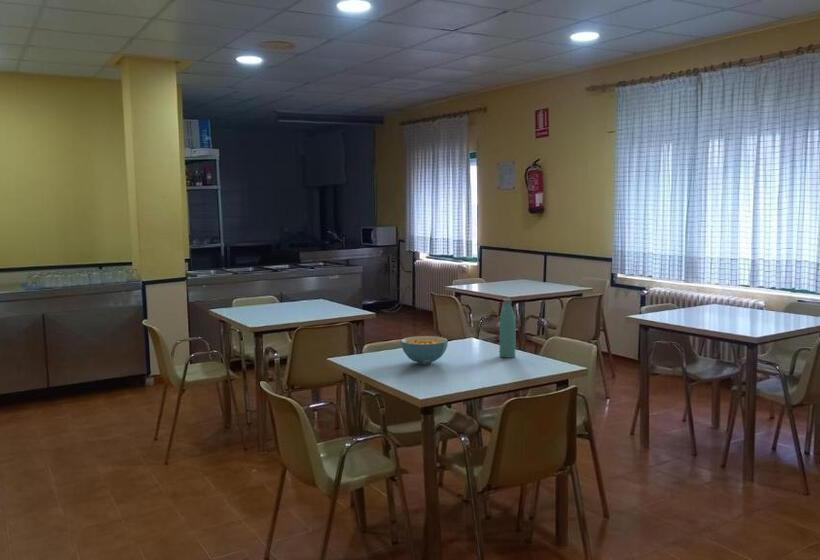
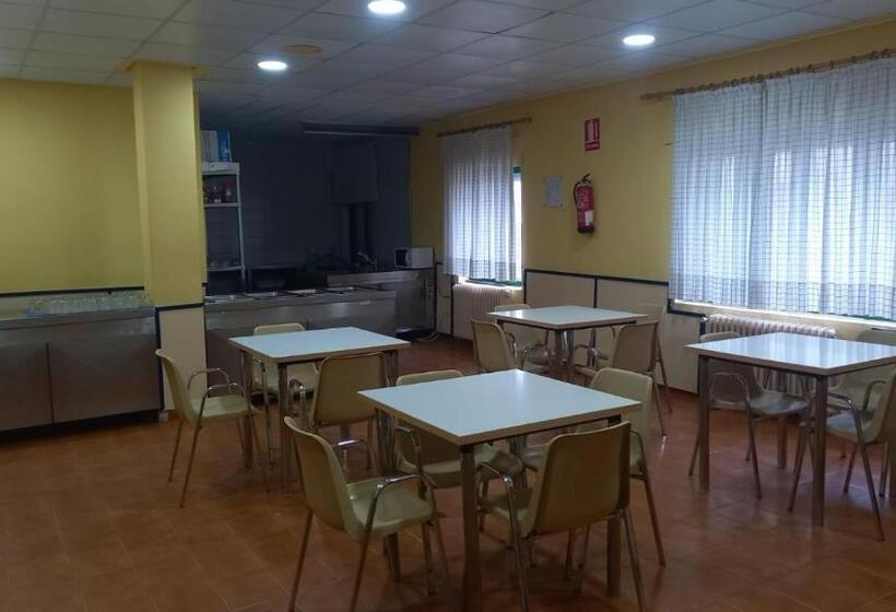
- bottle [498,298,516,358]
- cereal bowl [400,335,449,365]
